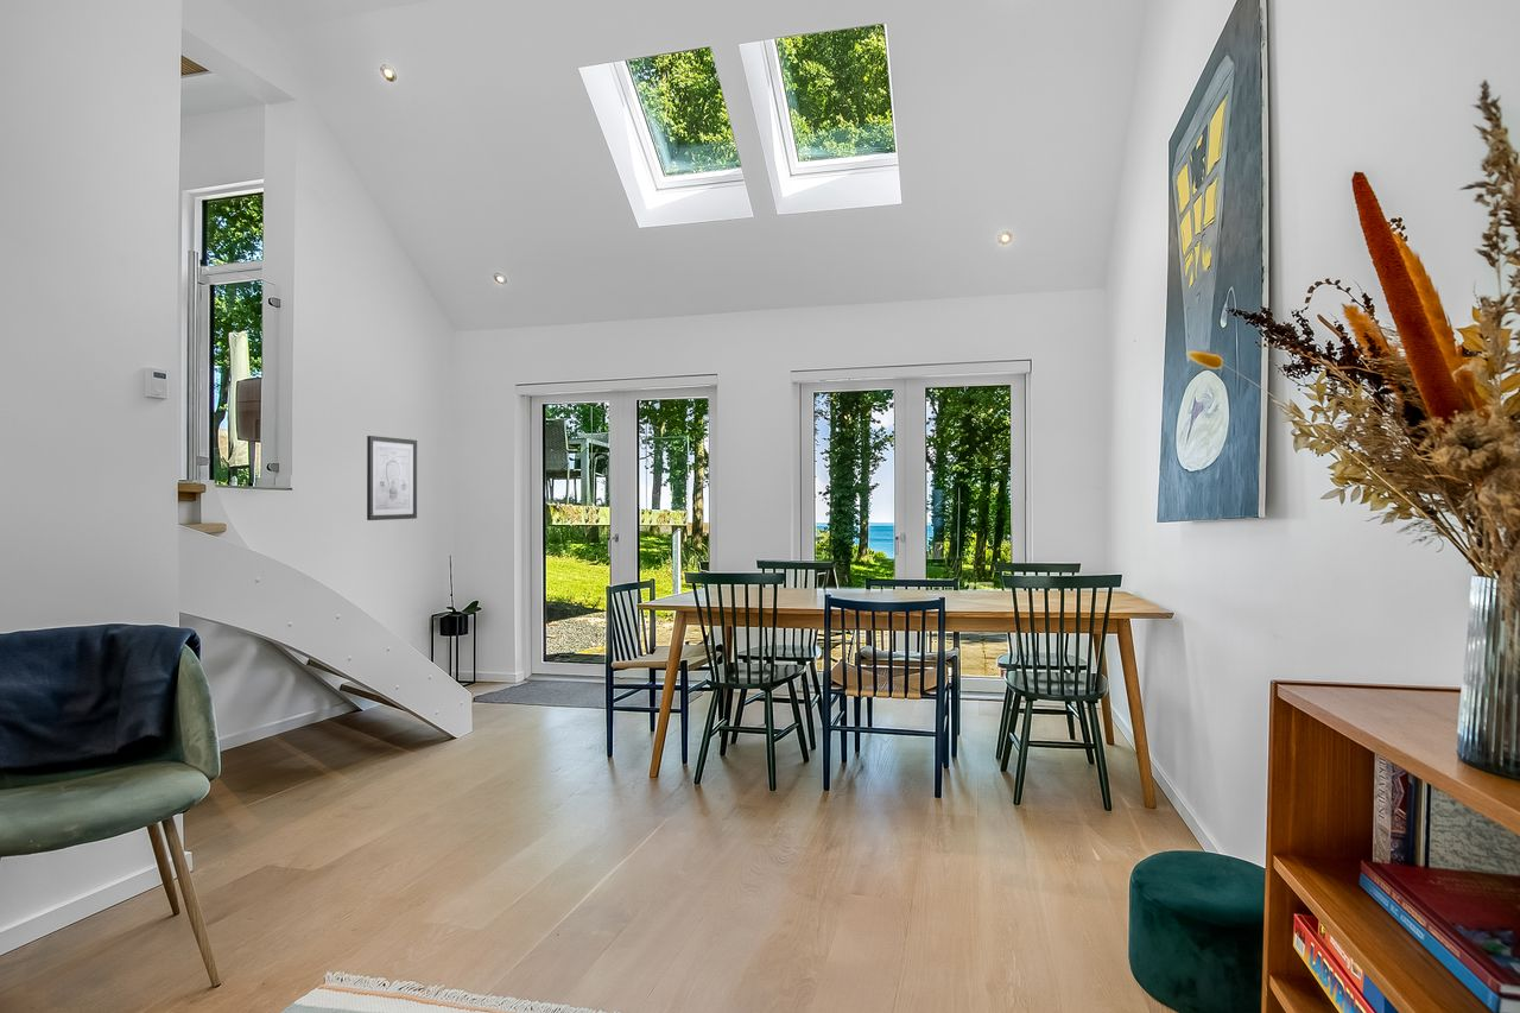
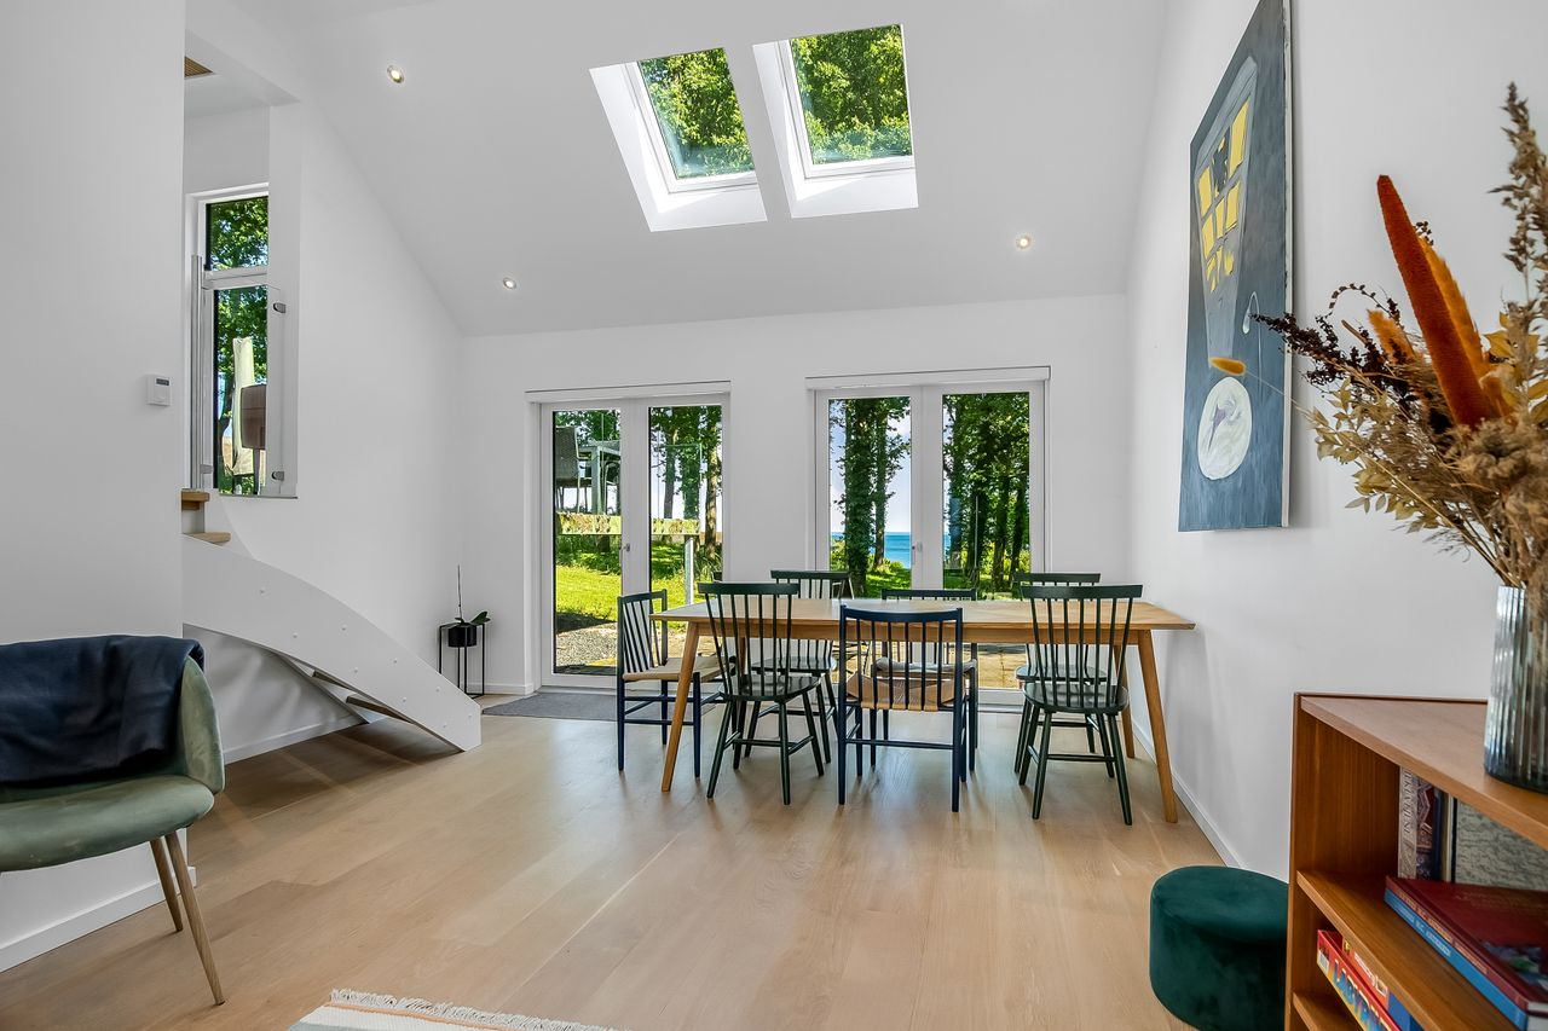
- wall art [366,435,418,521]
